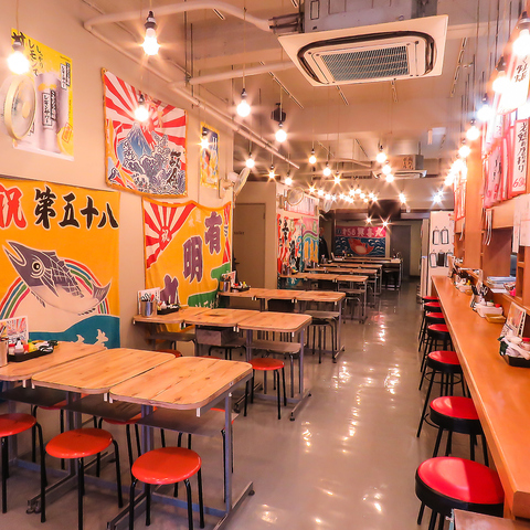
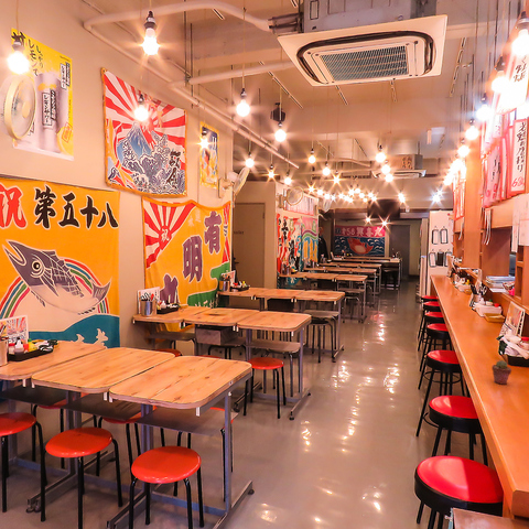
+ potted succulent [490,359,512,386]
